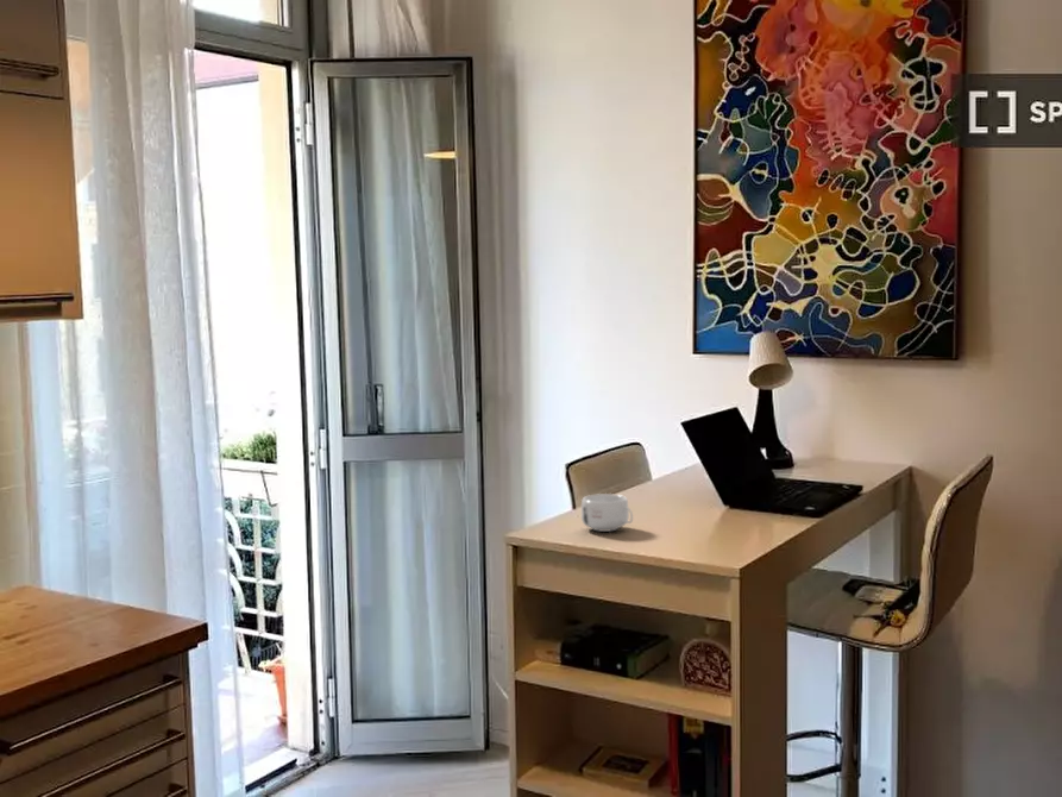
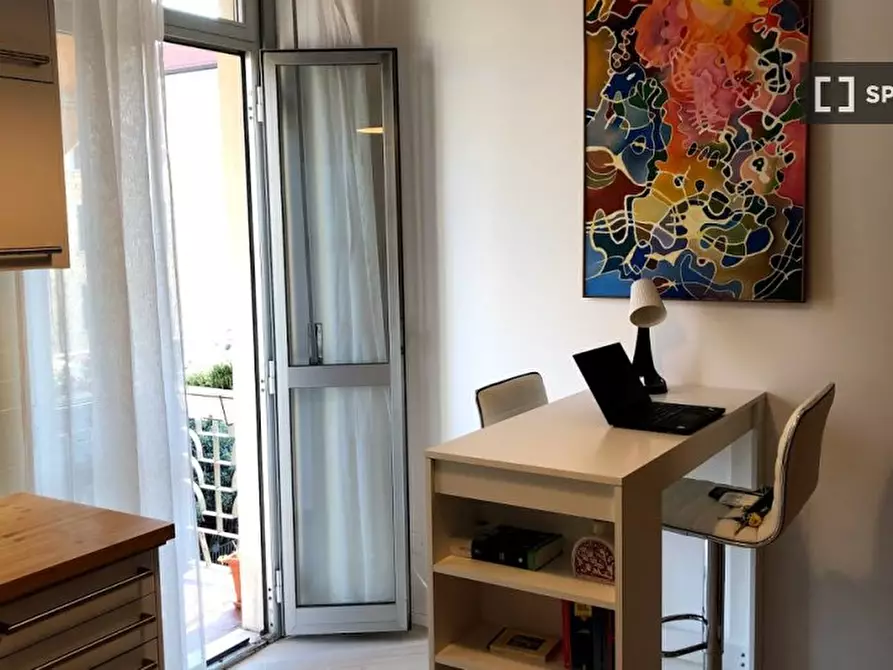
- mug [580,492,634,533]
